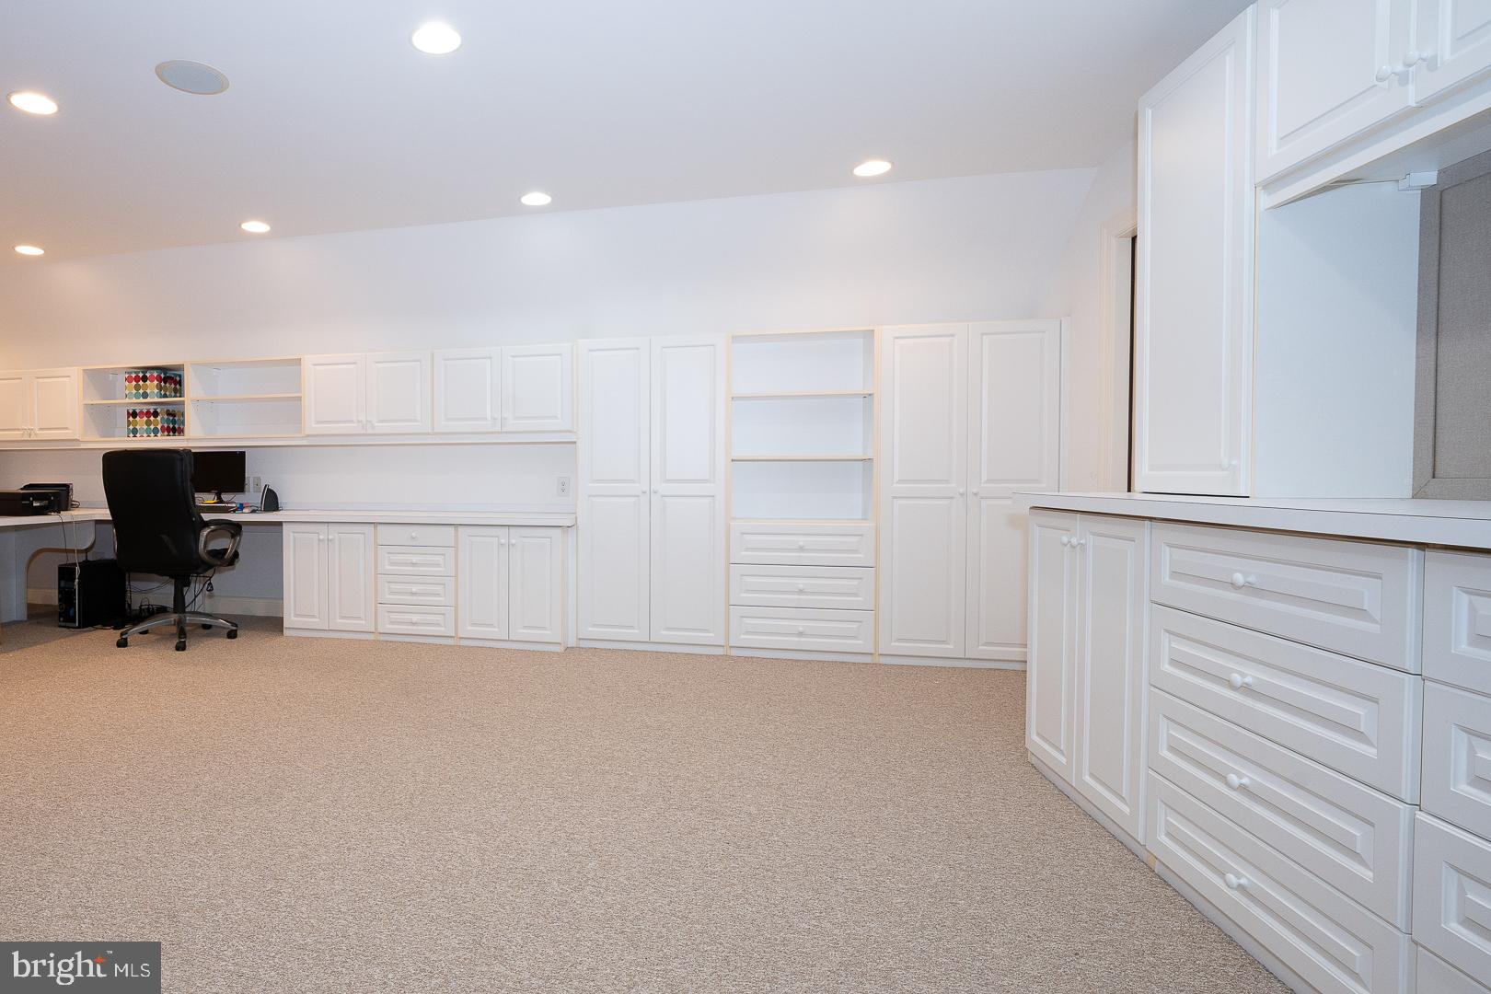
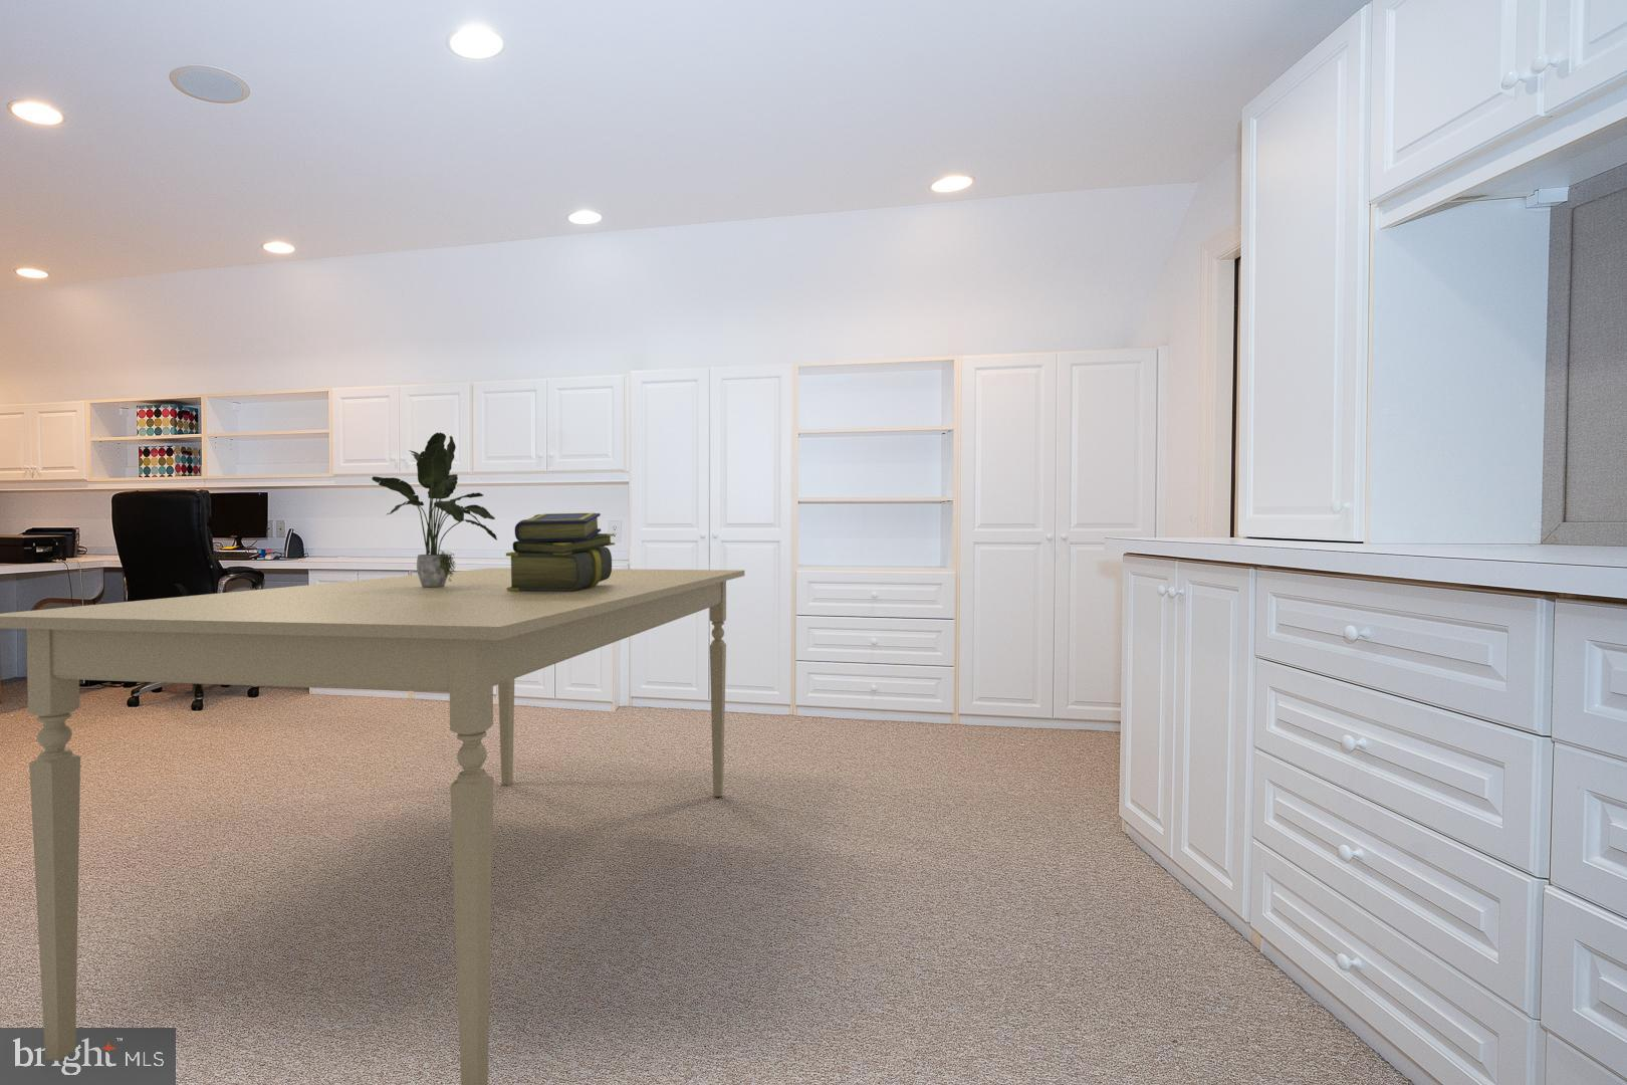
+ potted plant [370,431,498,587]
+ dining table [0,567,746,1085]
+ stack of books [505,512,616,592]
